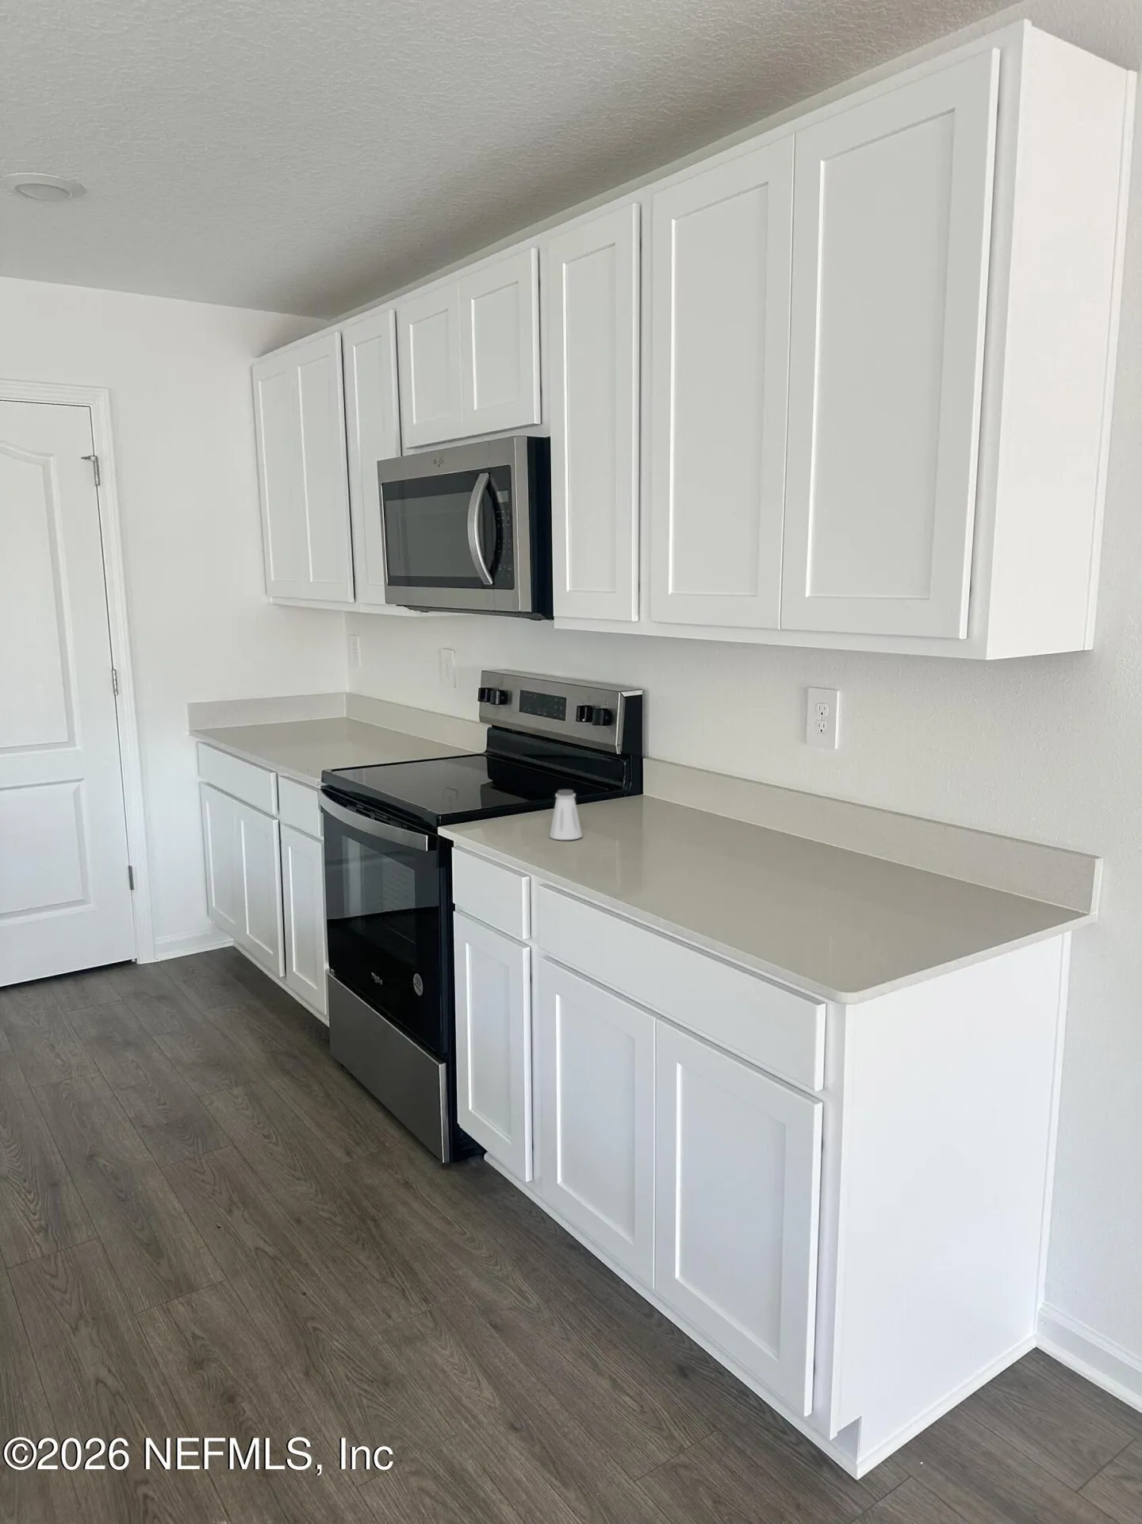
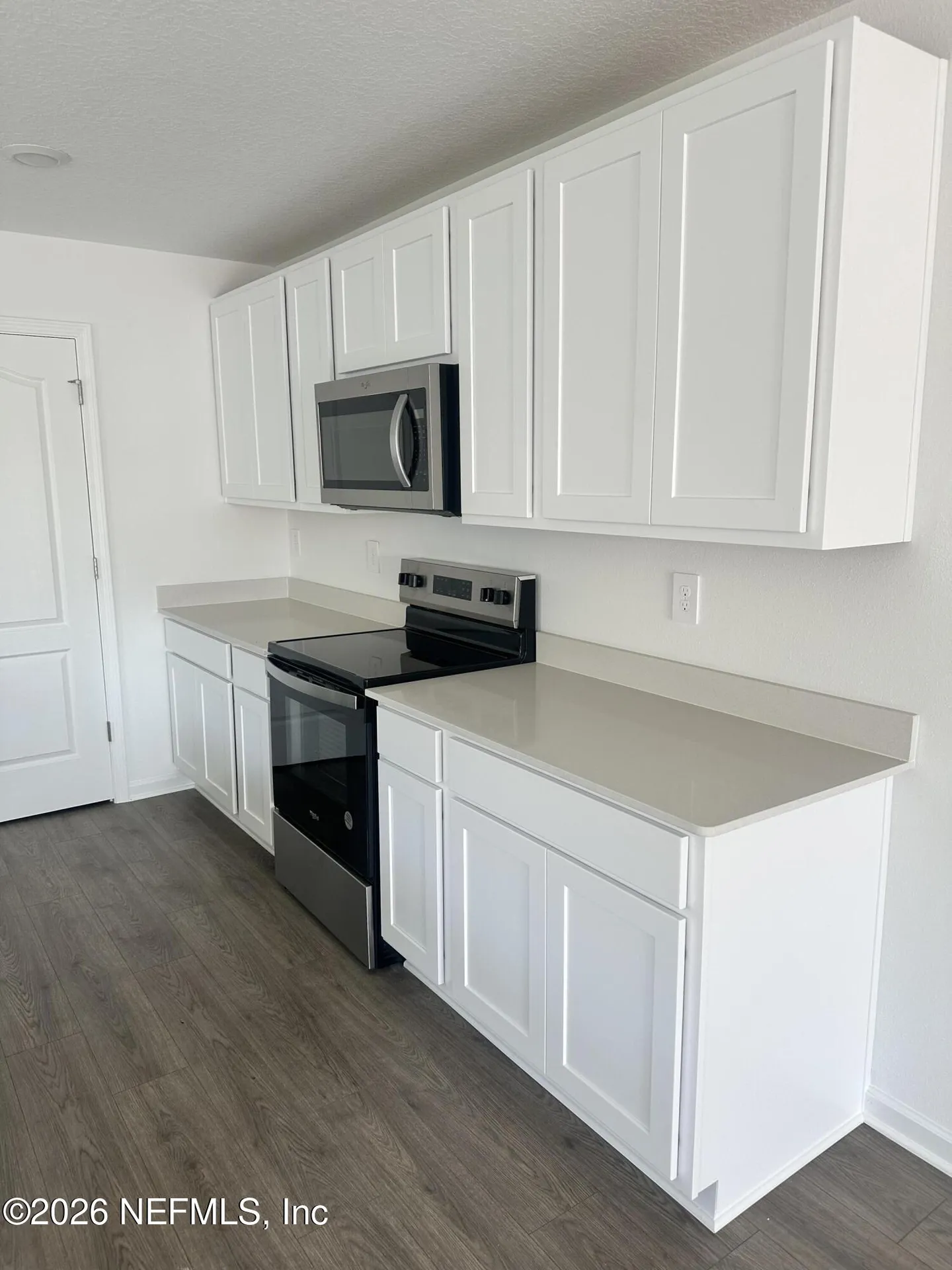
- saltshaker [548,788,583,840]
